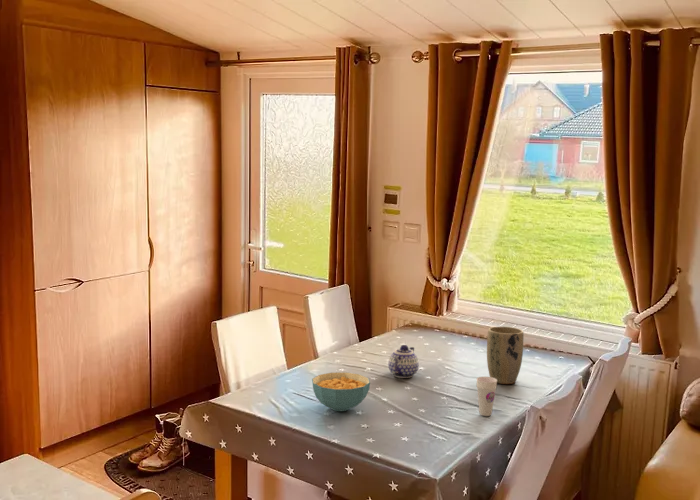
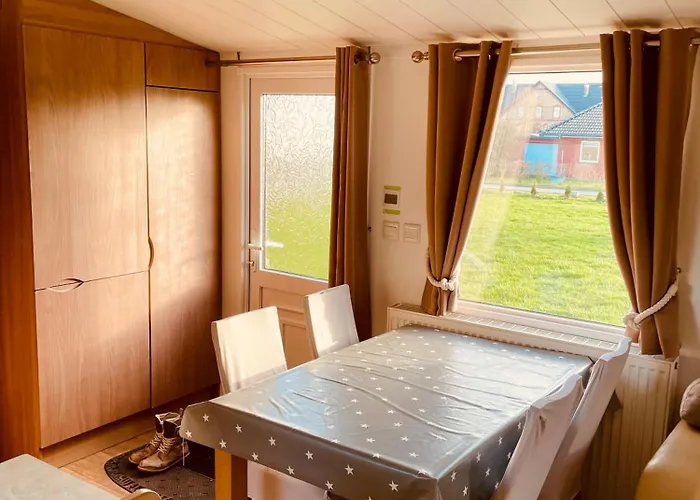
- plant pot [486,326,524,385]
- cup [476,376,498,417]
- teapot [387,344,420,379]
- cereal bowl [311,371,371,412]
